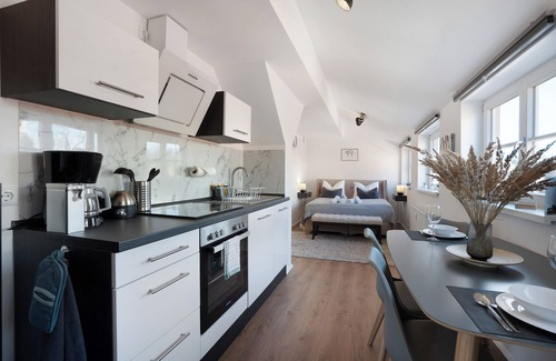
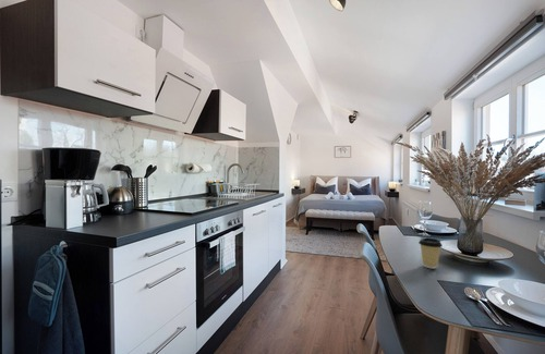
+ coffee cup [417,236,444,269]
